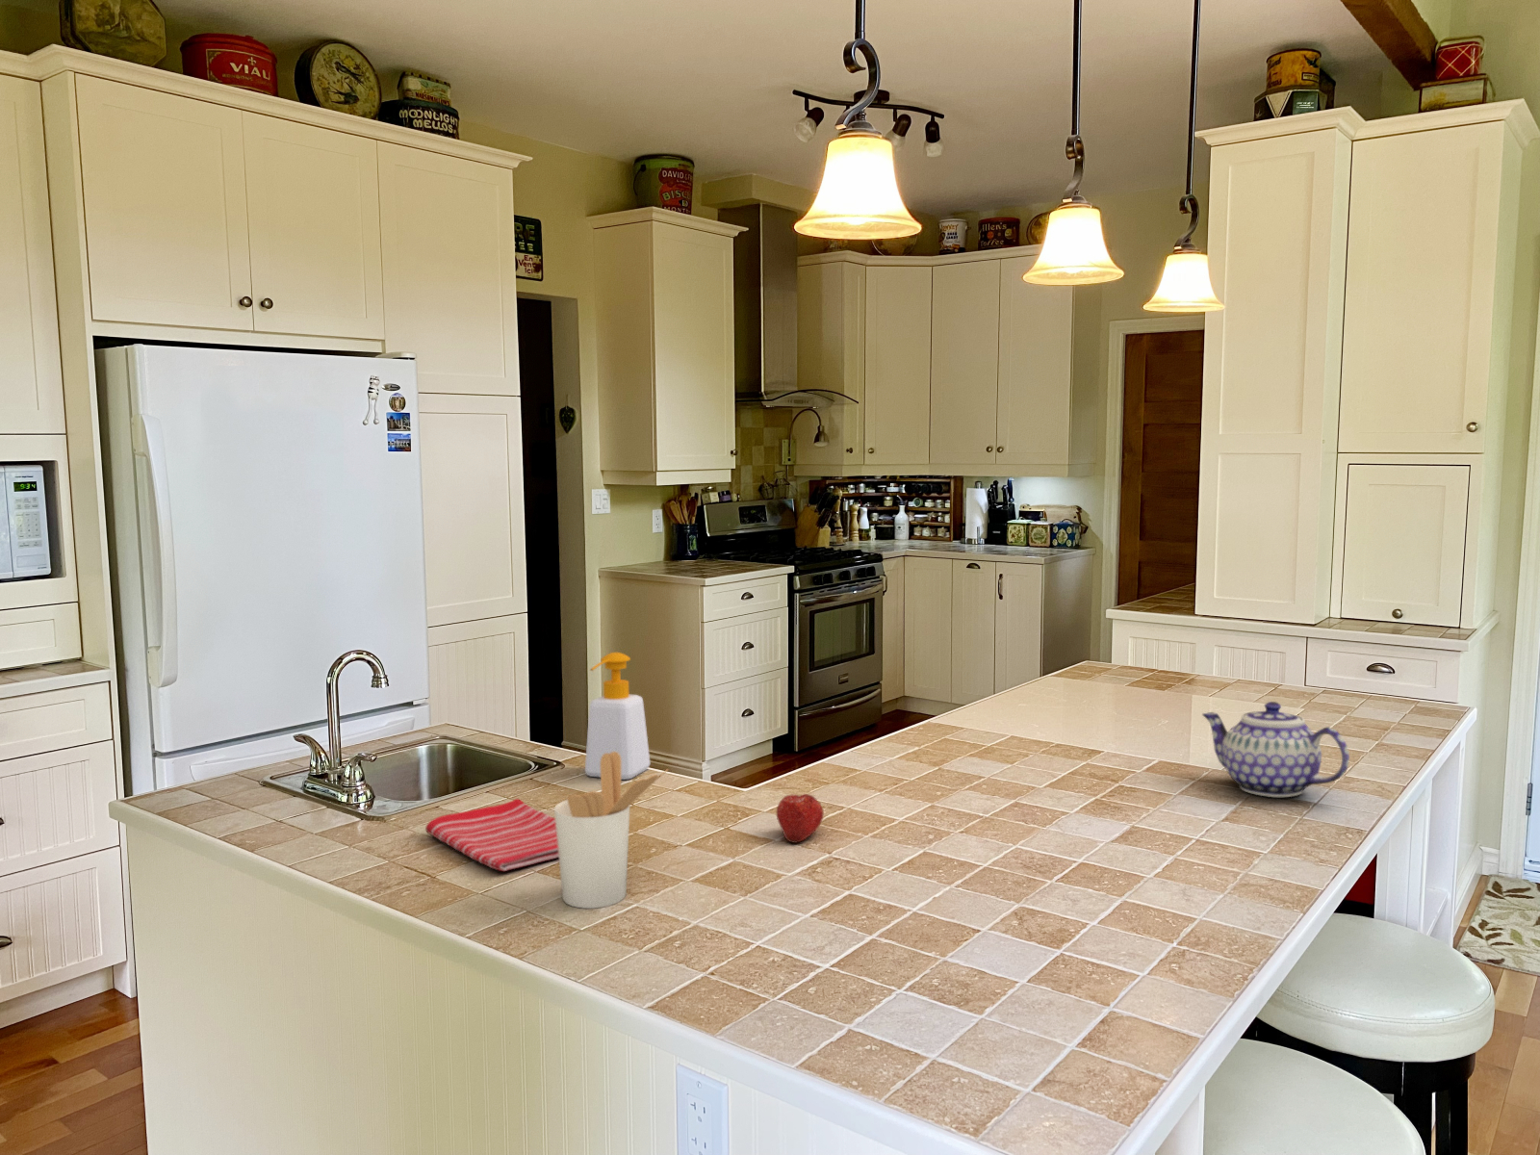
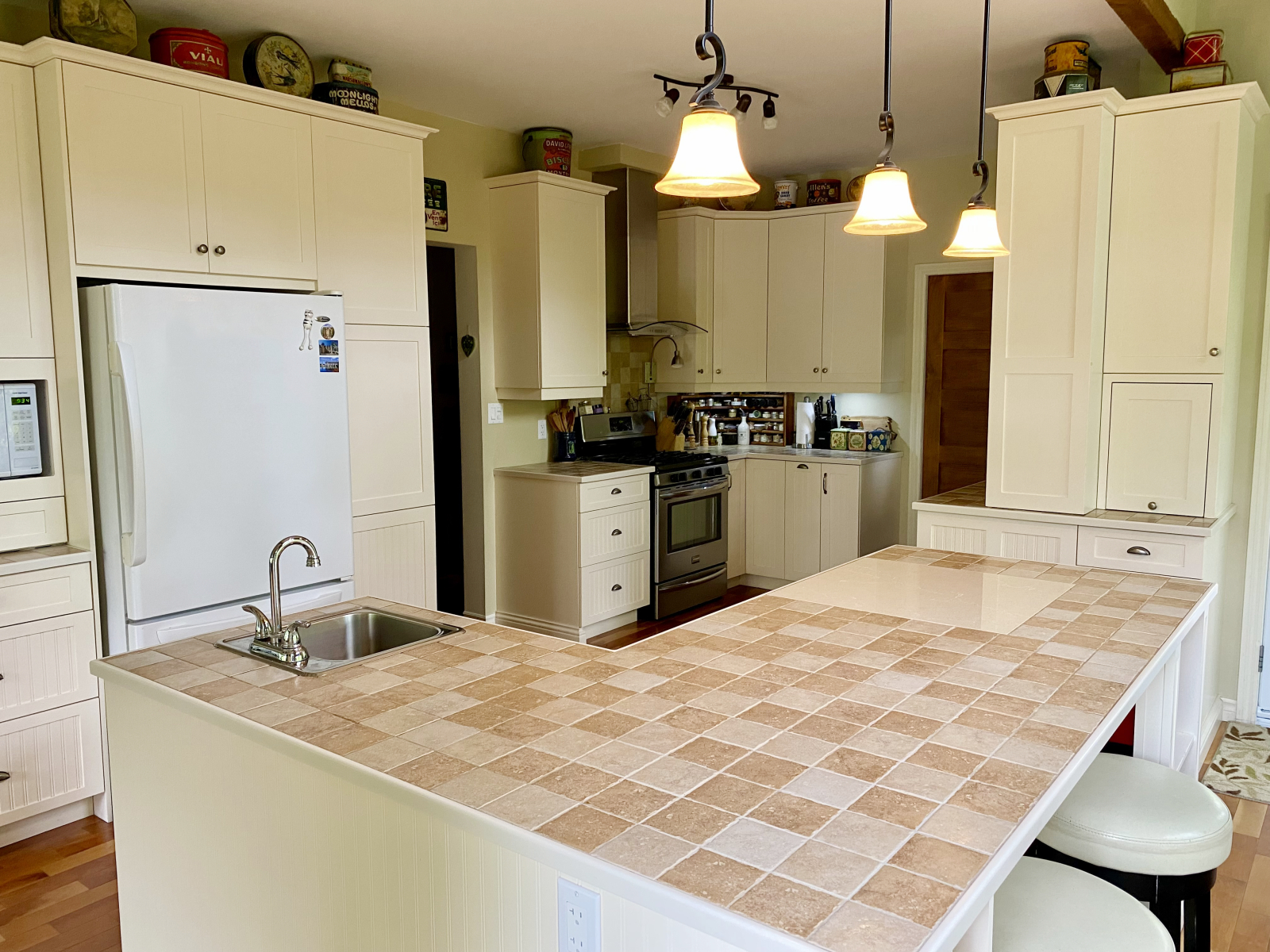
- dish towel [424,798,559,872]
- fruit [775,793,825,844]
- soap bottle [584,652,651,780]
- teapot [1202,701,1351,798]
- utensil holder [553,752,669,910]
